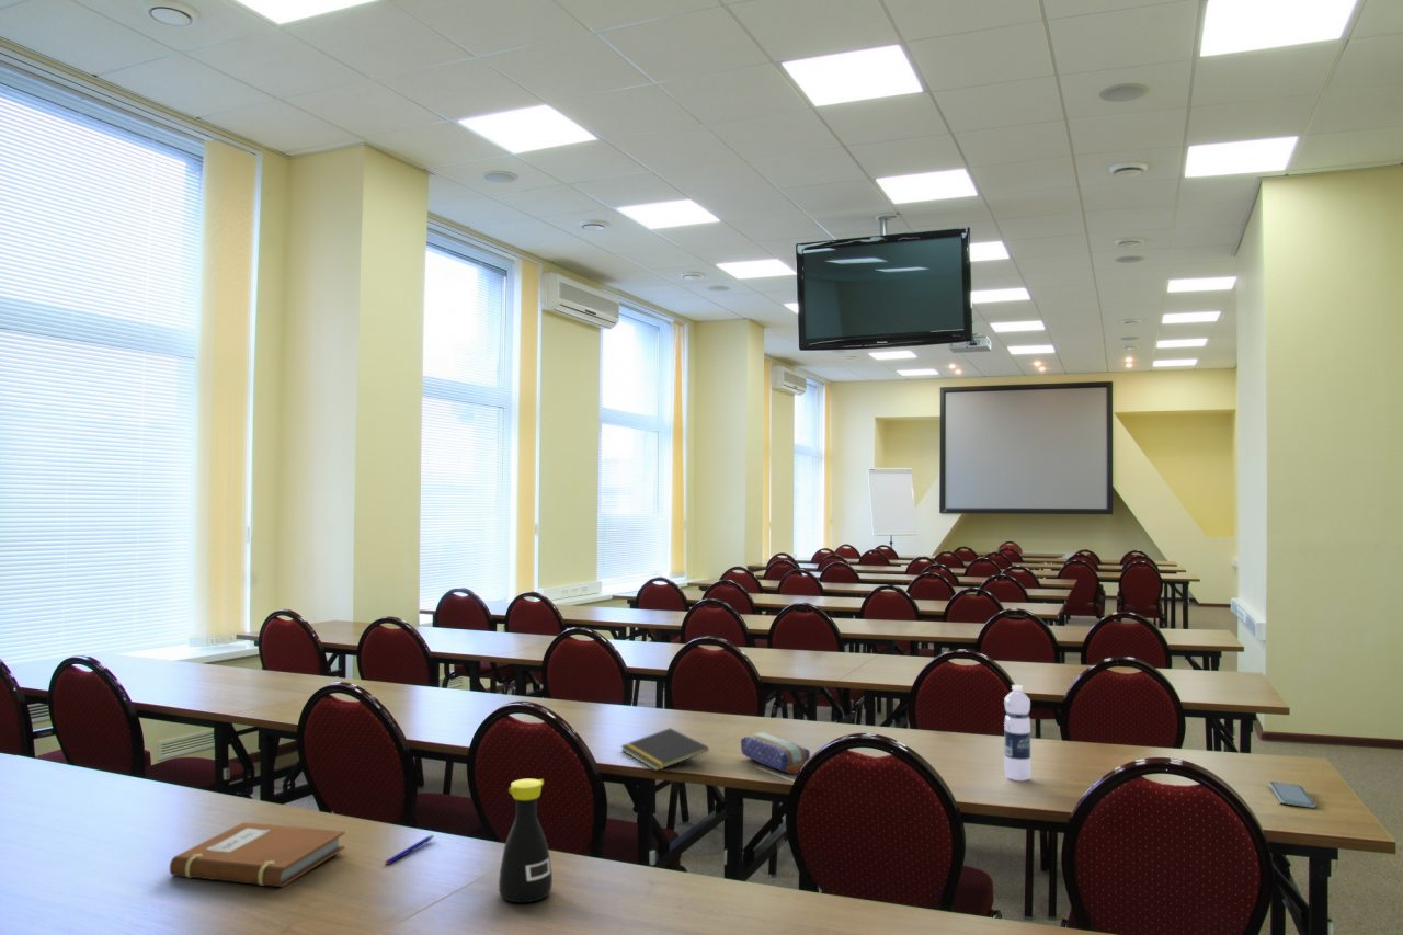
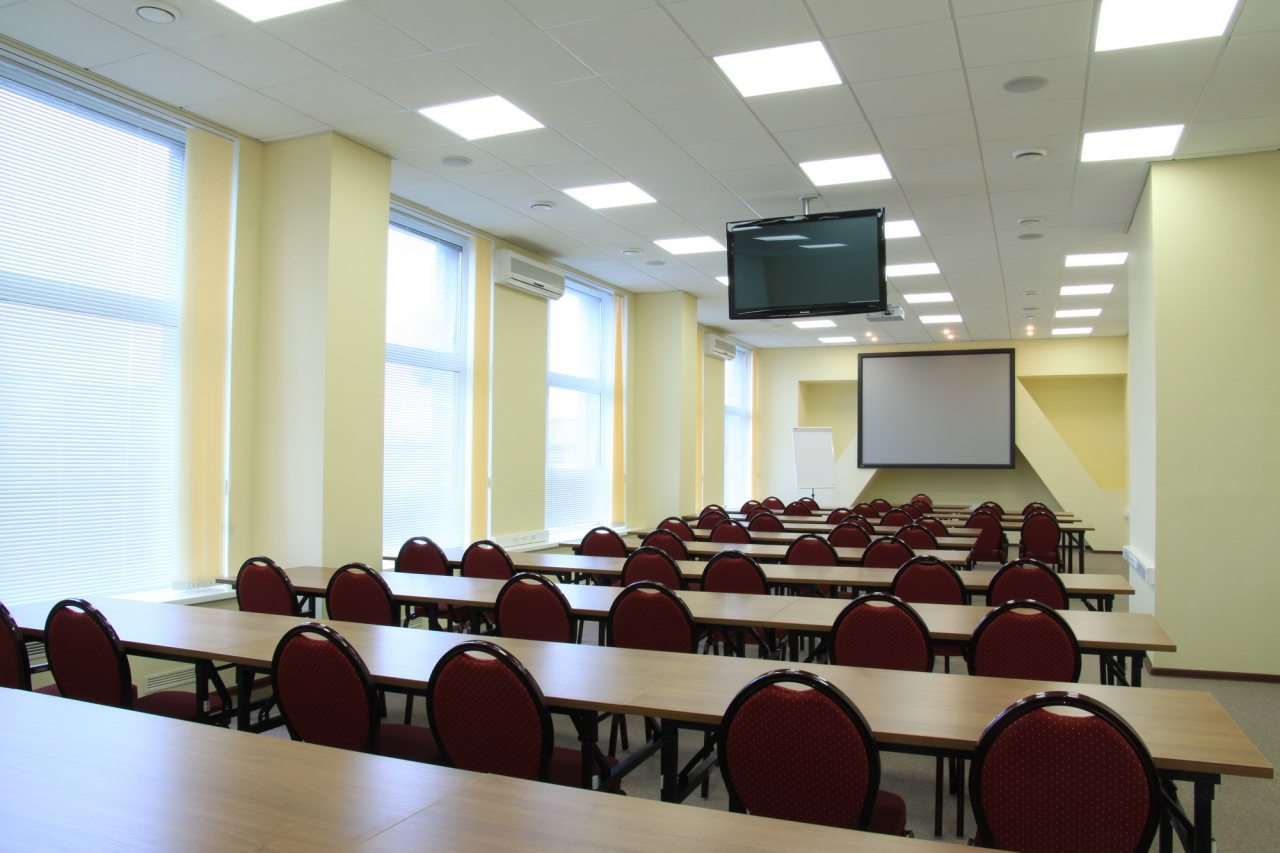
- notebook [169,821,346,888]
- smartphone [1268,780,1316,809]
- notepad [619,727,709,772]
- bottle [498,778,554,903]
- water bottle [1003,684,1033,782]
- pen [385,834,435,866]
- pencil case [740,731,811,775]
